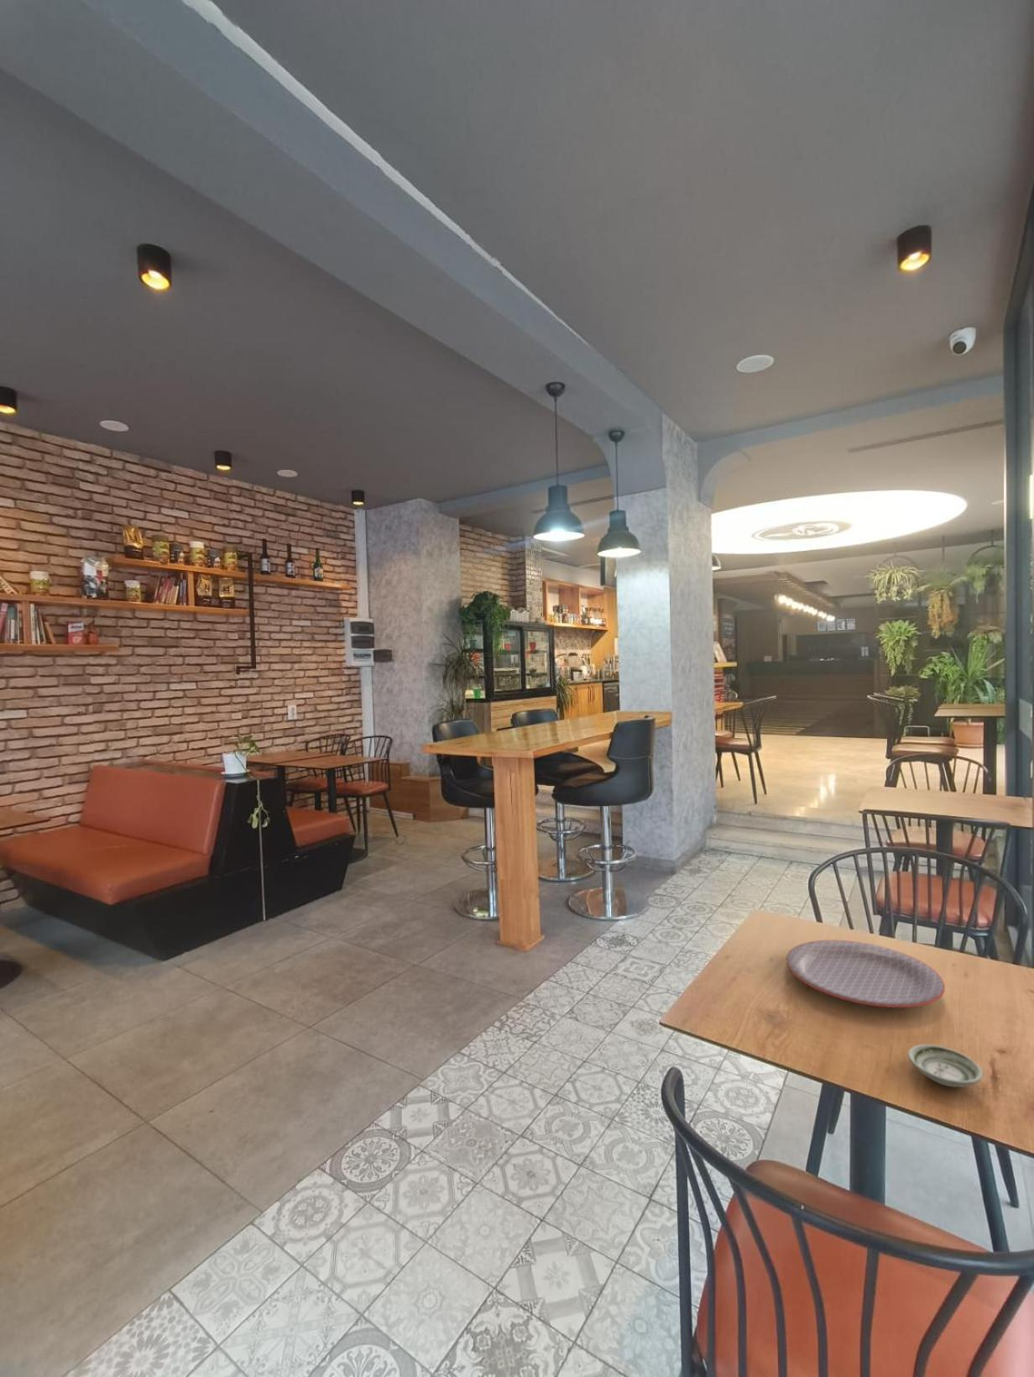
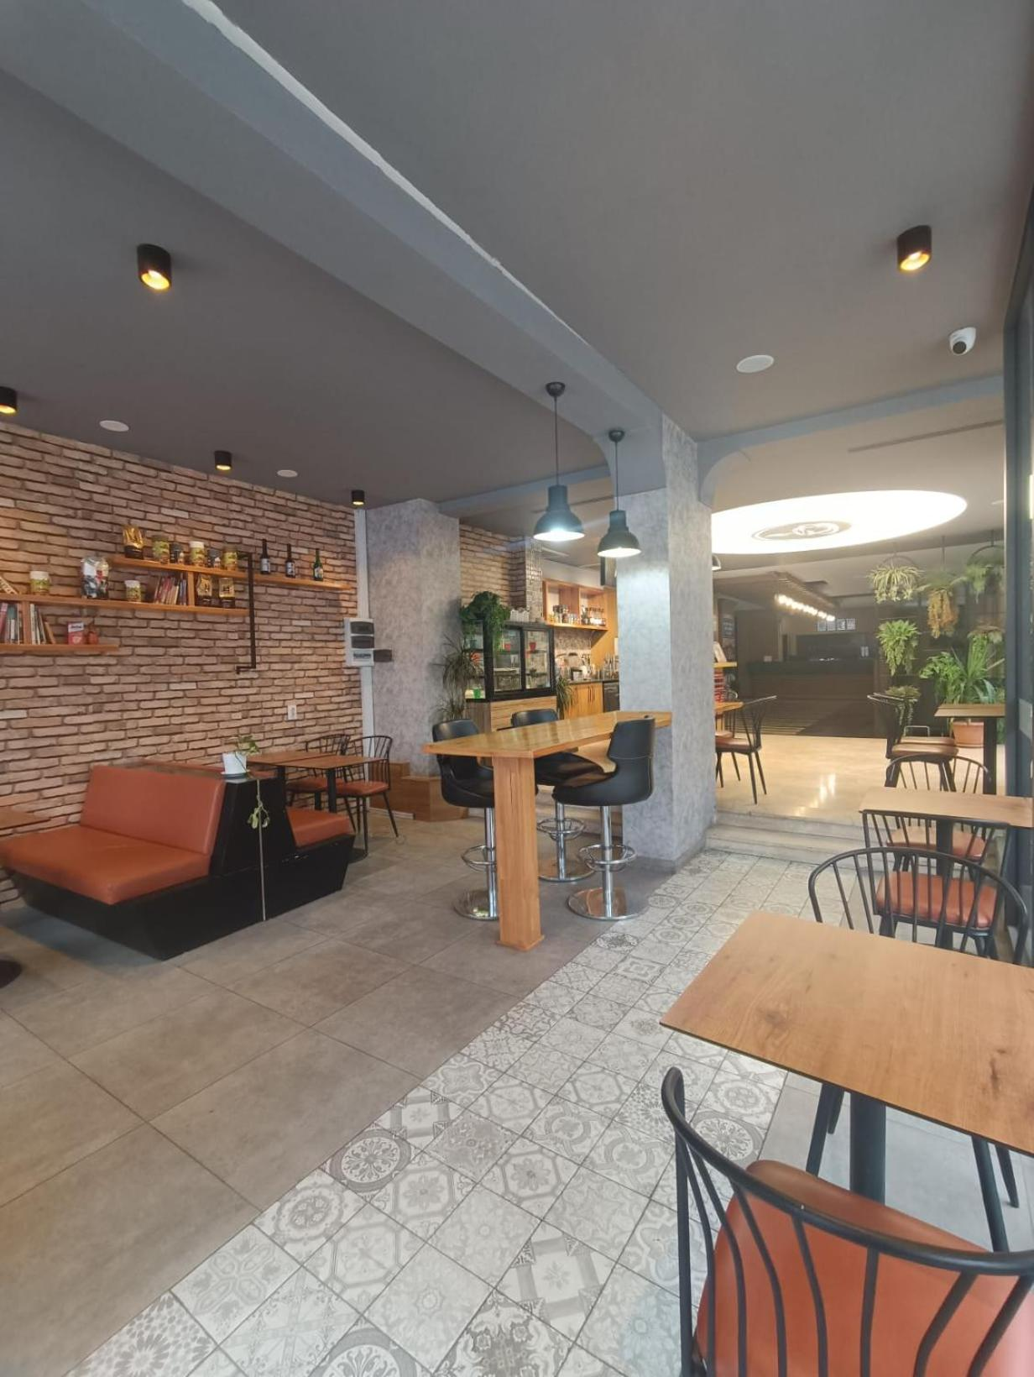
- plate [785,939,946,1009]
- saucer [907,1043,984,1088]
